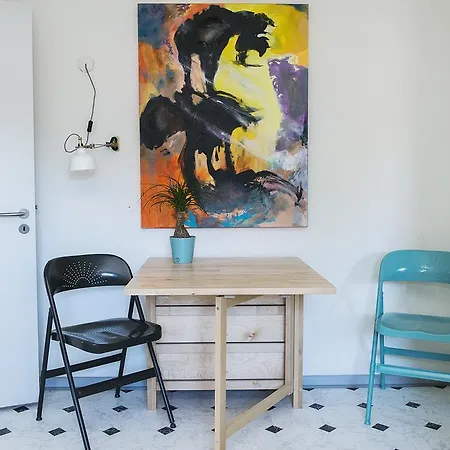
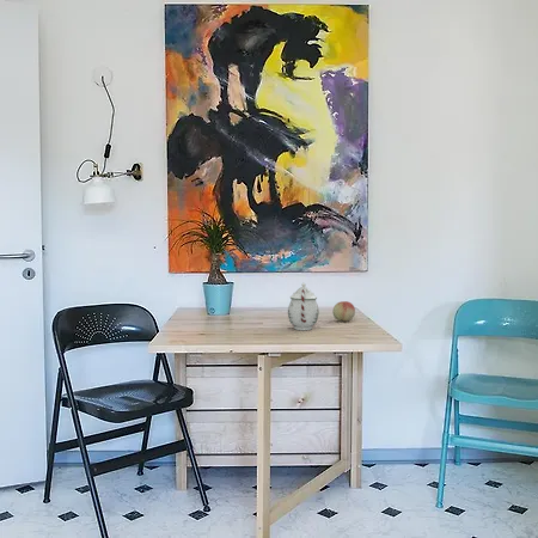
+ fruit [331,300,356,323]
+ teapot [287,282,320,331]
